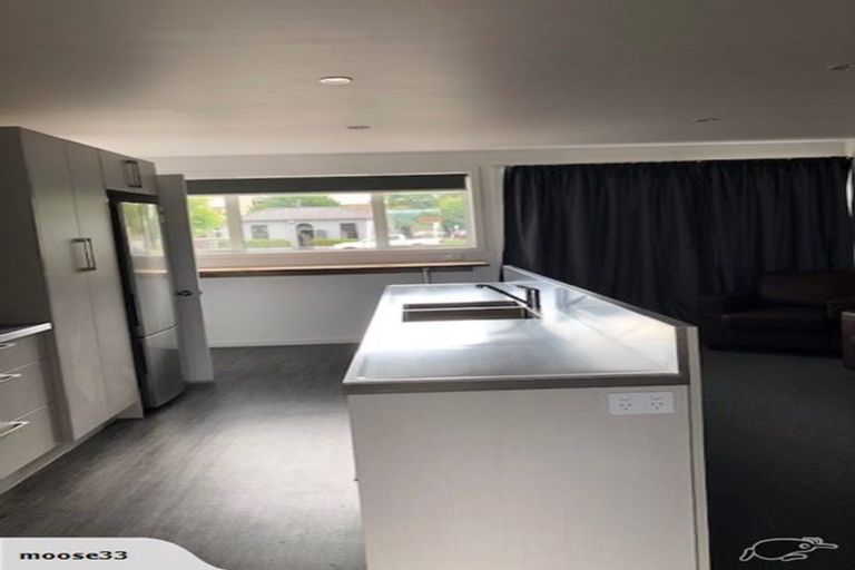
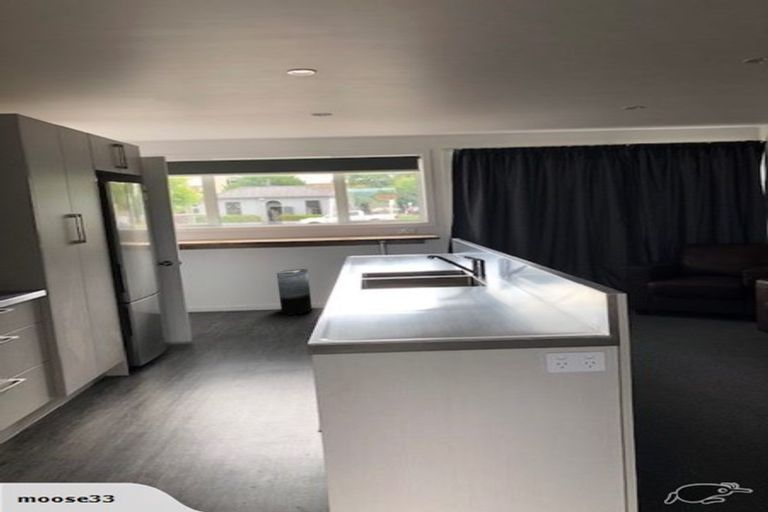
+ trash can [276,268,313,316]
